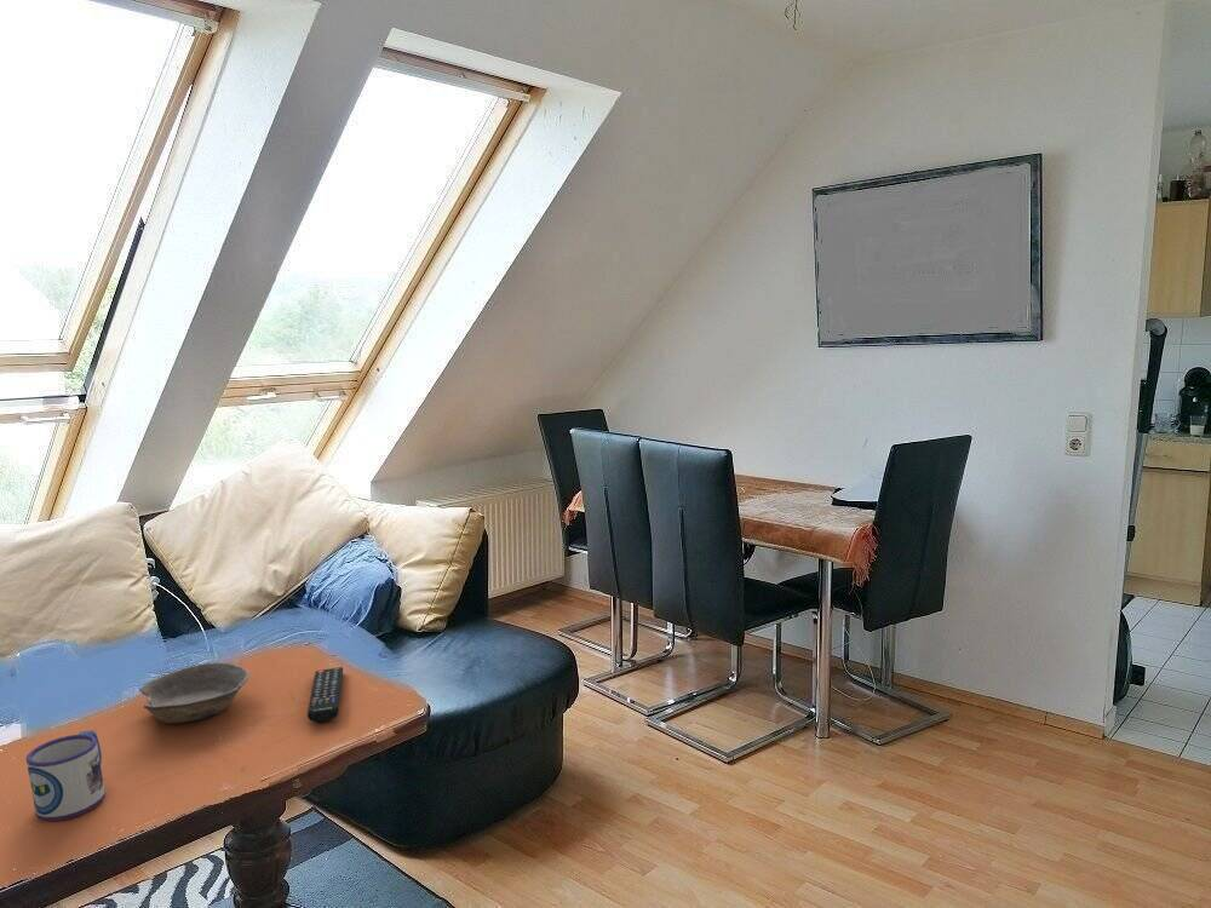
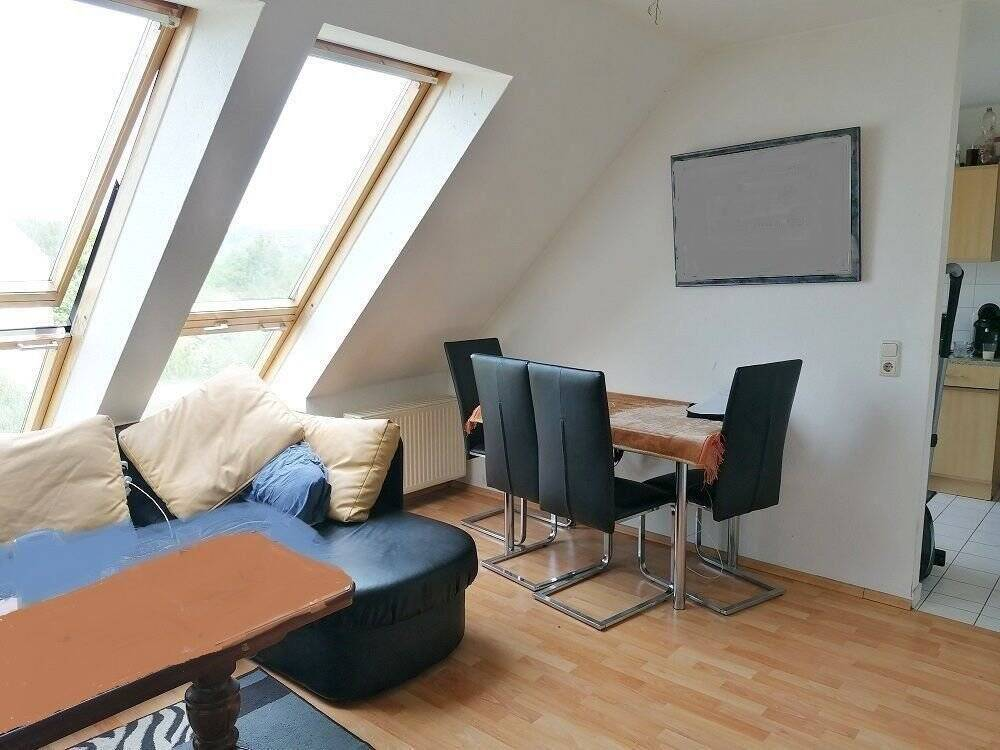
- remote control [306,666,344,723]
- mug [25,729,107,822]
- bowl [138,661,249,724]
